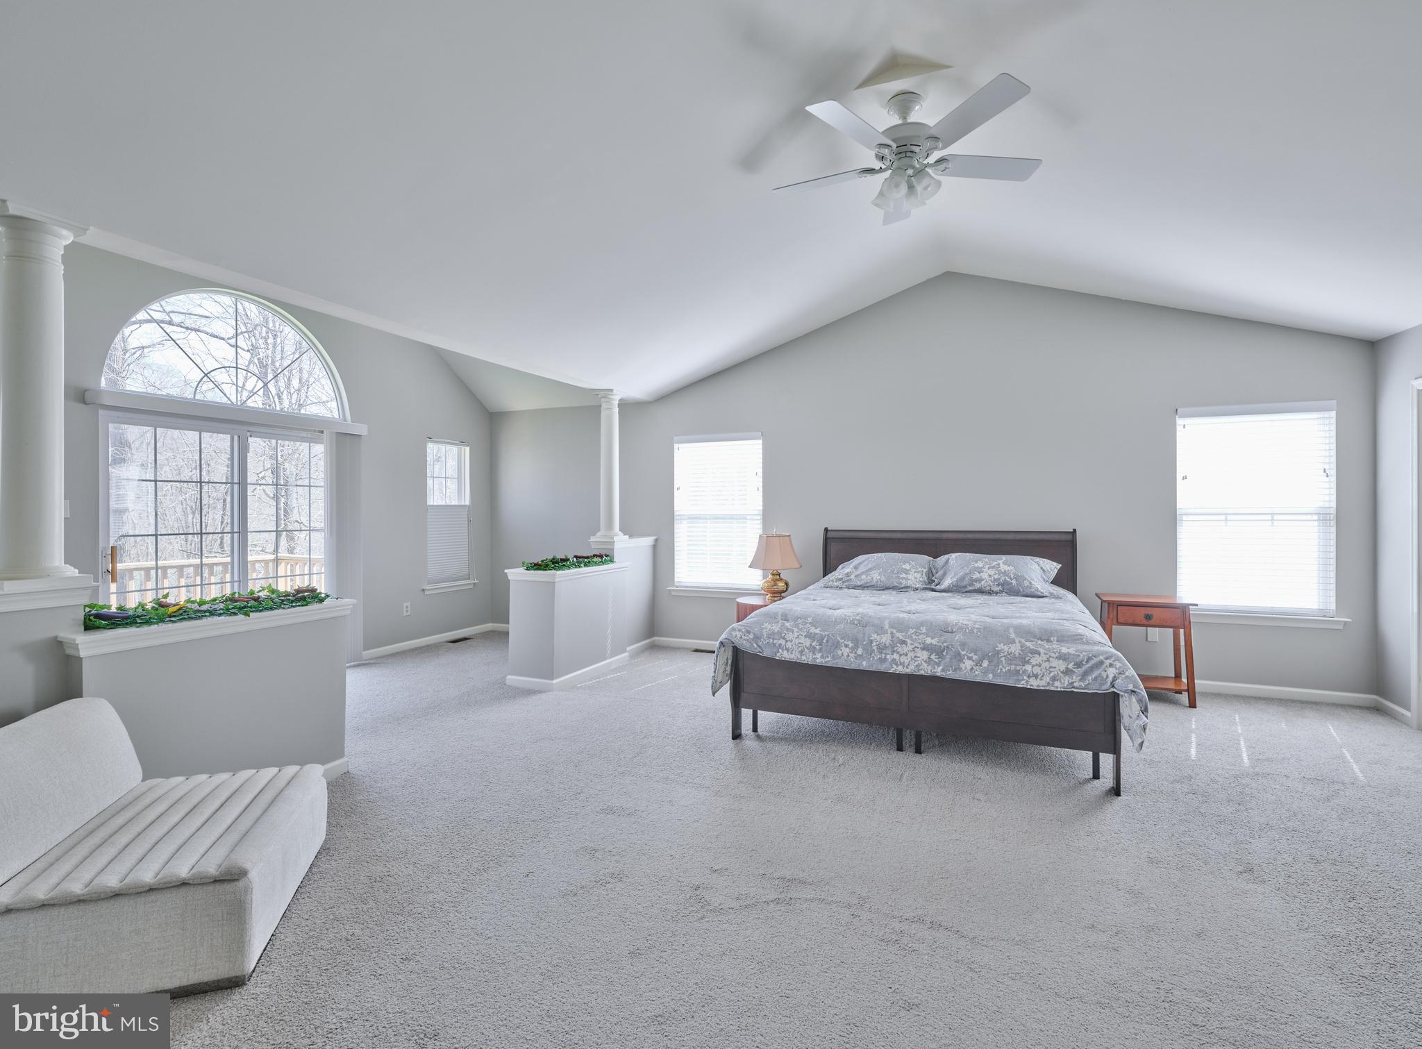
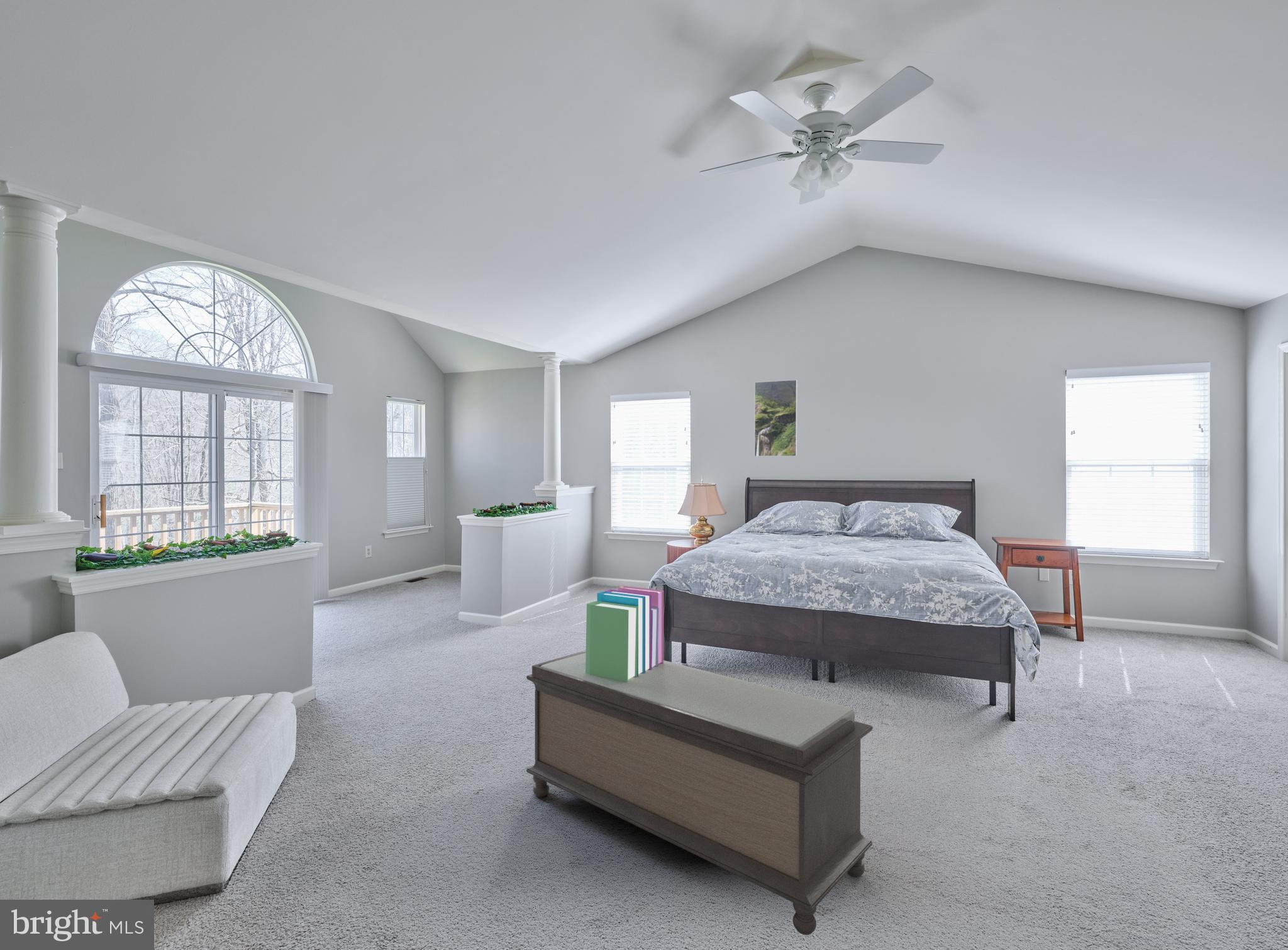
+ bench [526,650,874,936]
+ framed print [754,379,798,457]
+ books [586,585,664,682]
